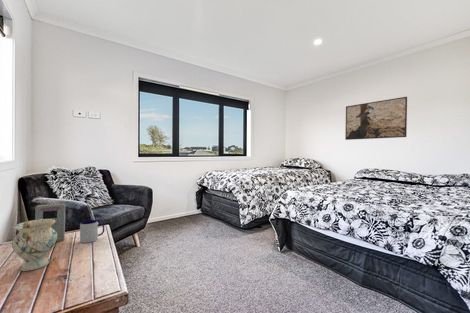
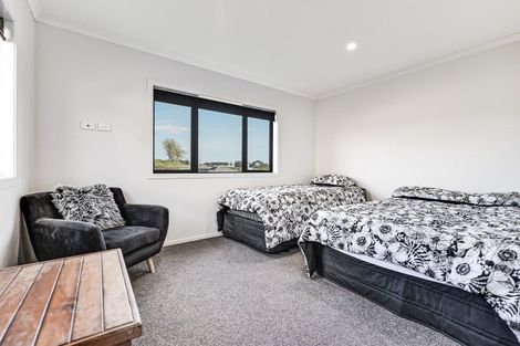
- vase [11,219,57,272]
- mug [79,219,105,244]
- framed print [344,96,408,141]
- book [34,203,66,242]
